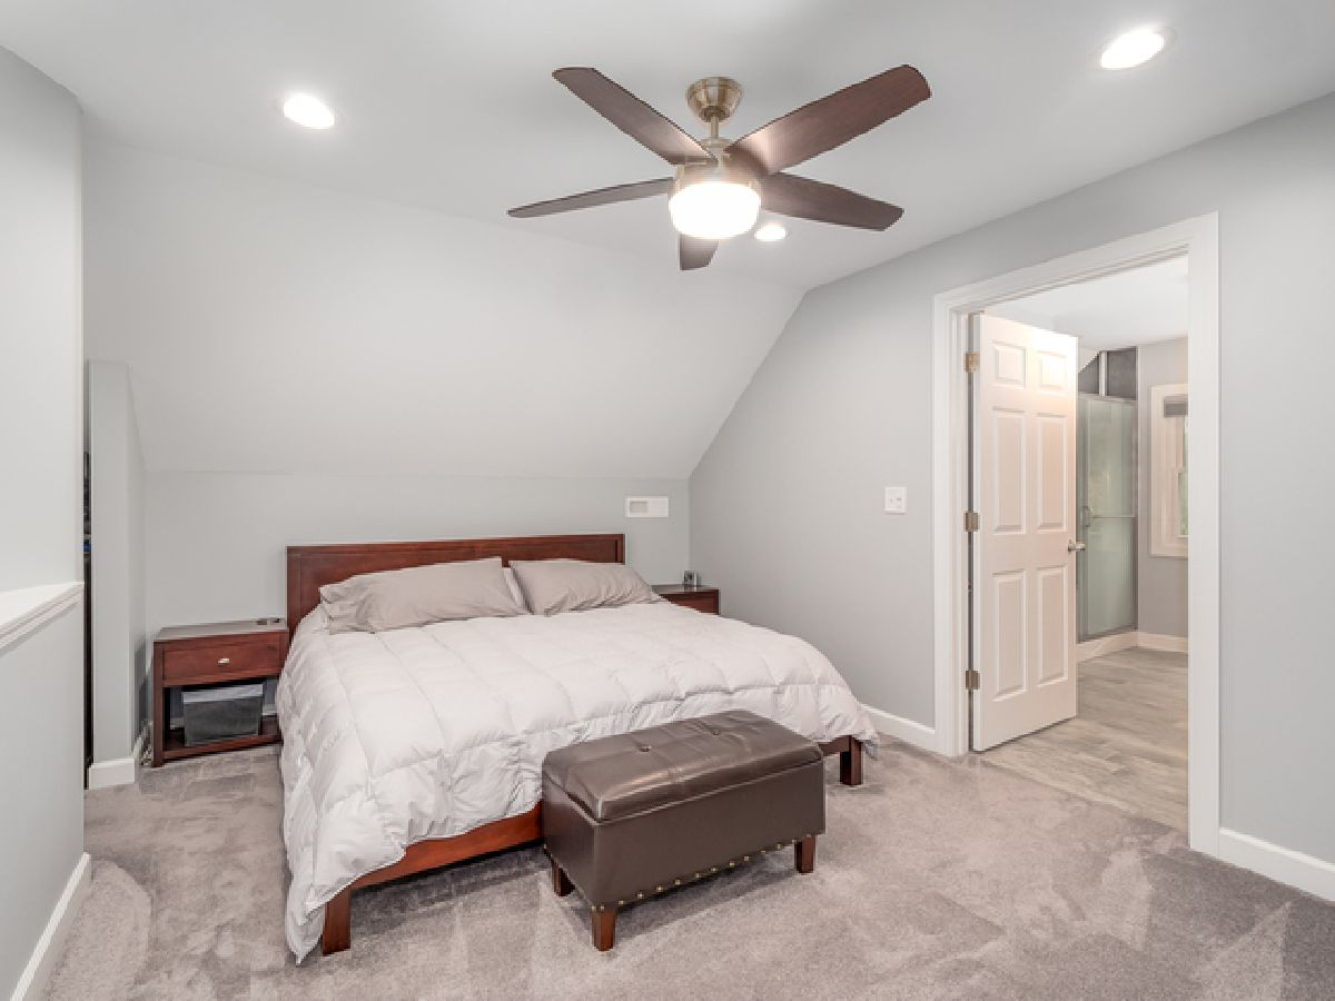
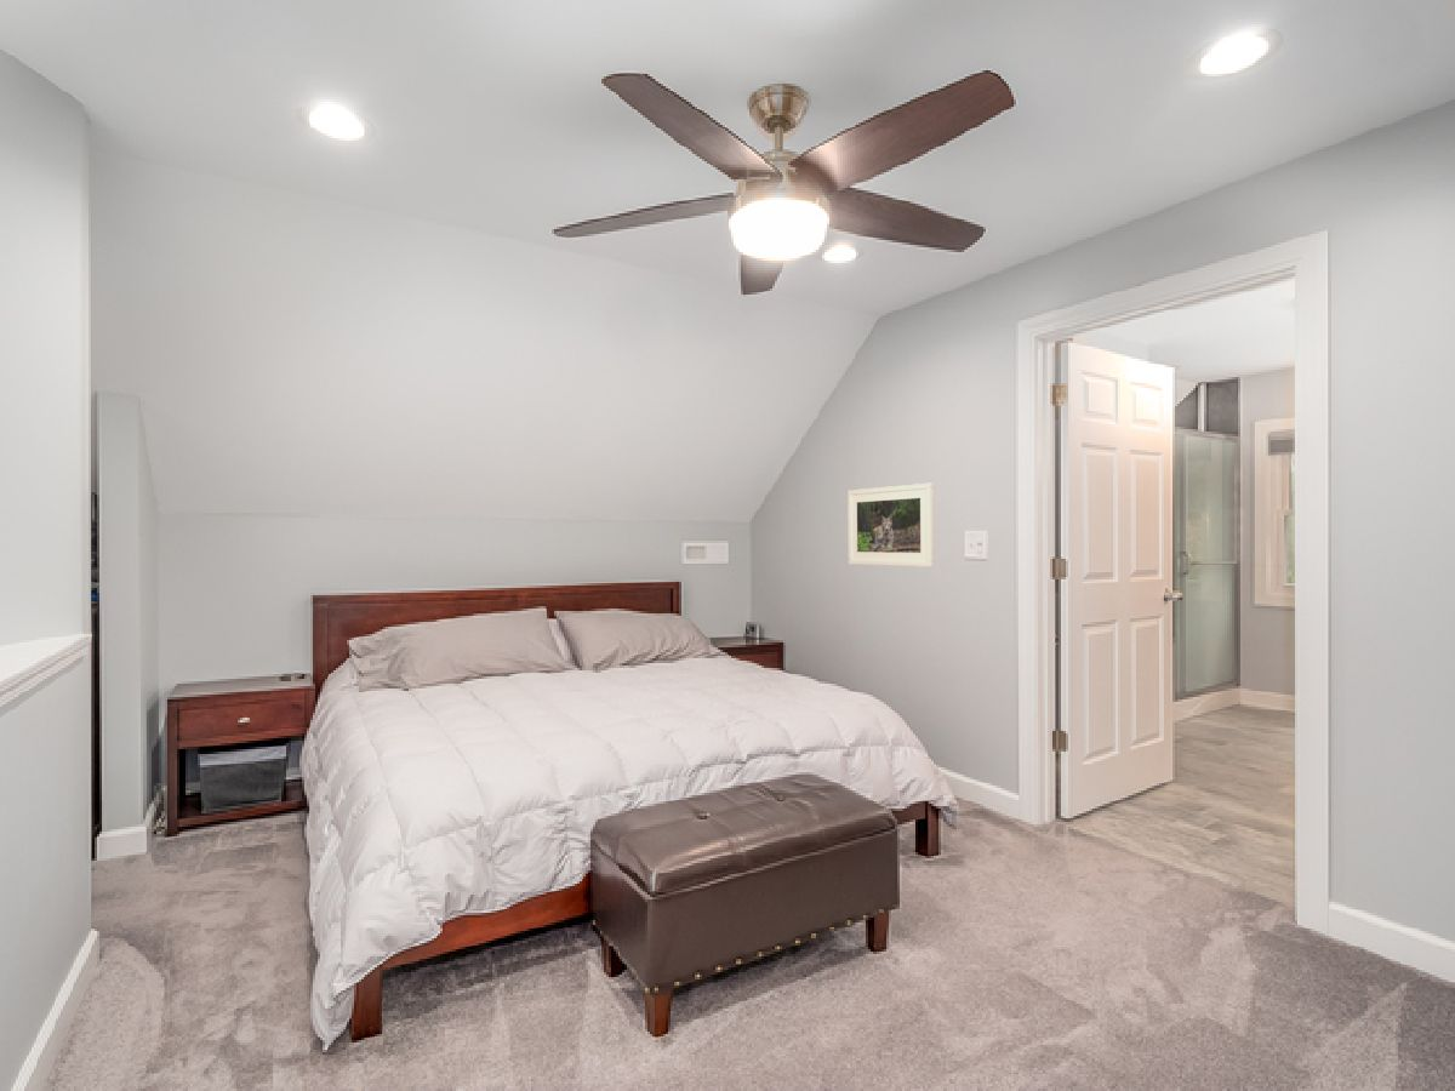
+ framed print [846,482,935,569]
